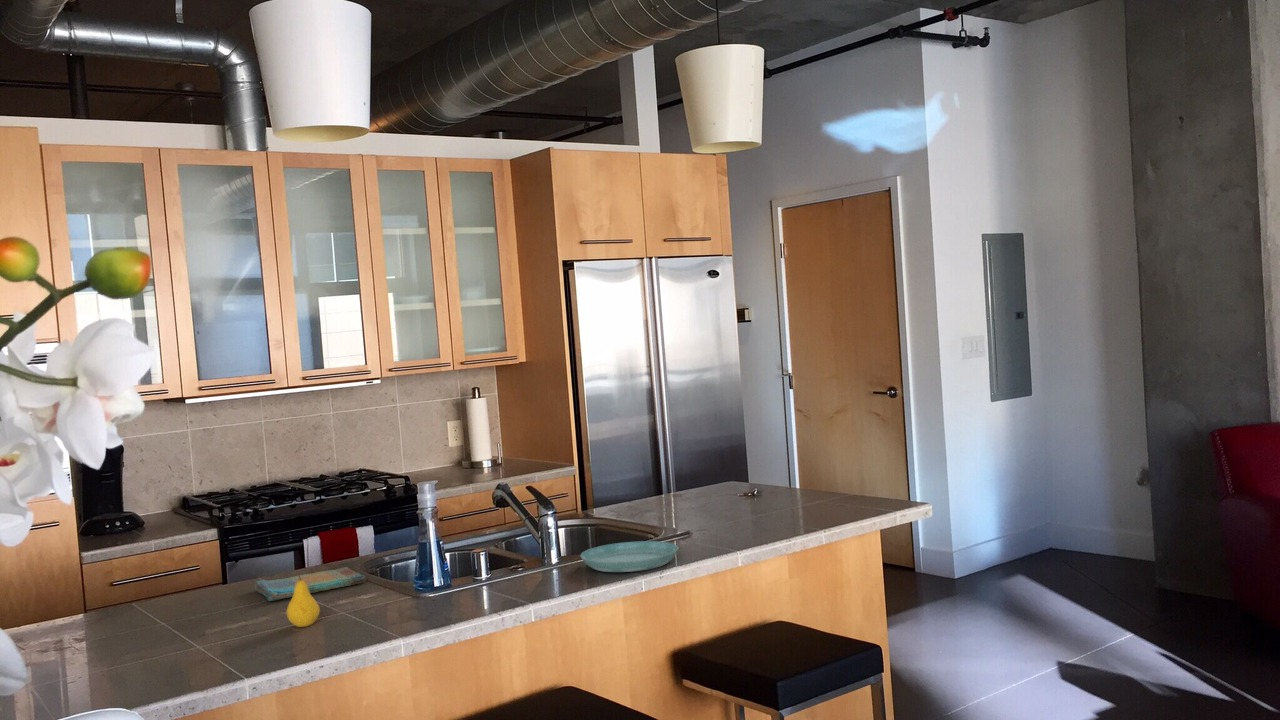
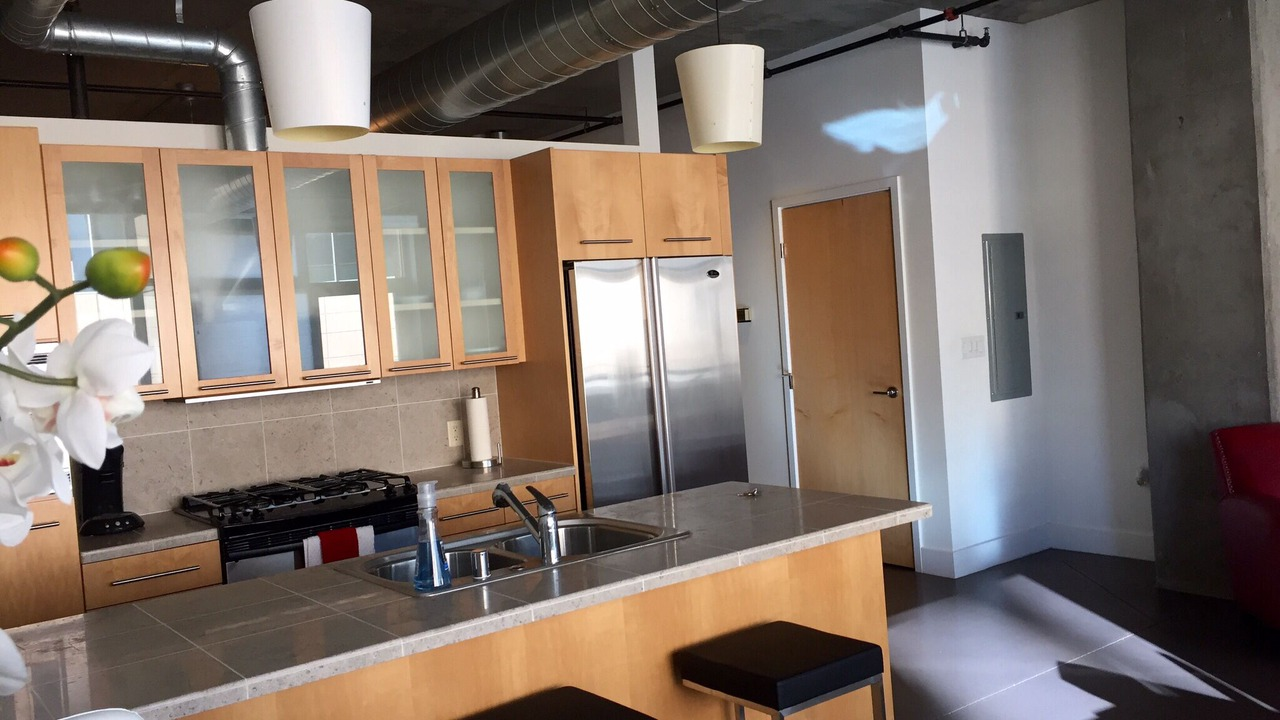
- fruit [286,571,321,628]
- saucer [579,540,679,573]
- dish towel [254,566,367,602]
